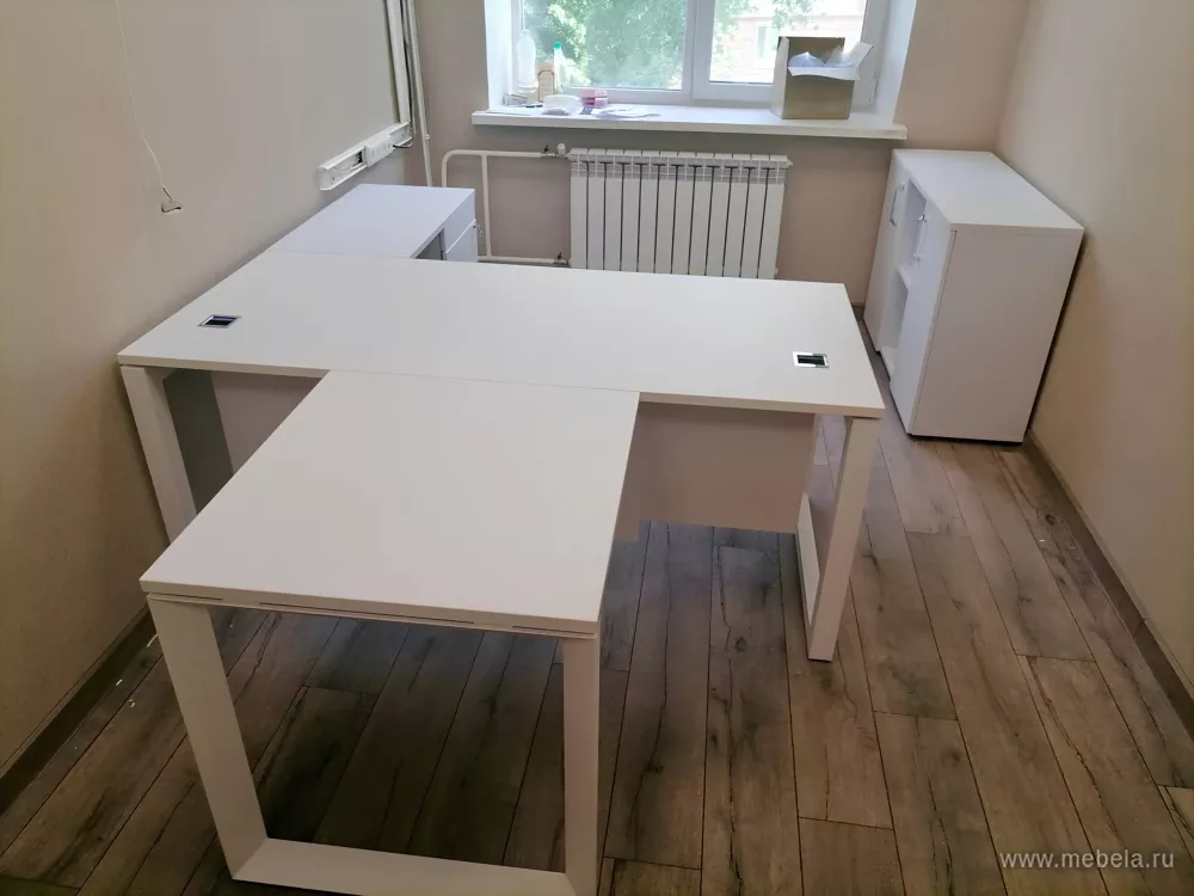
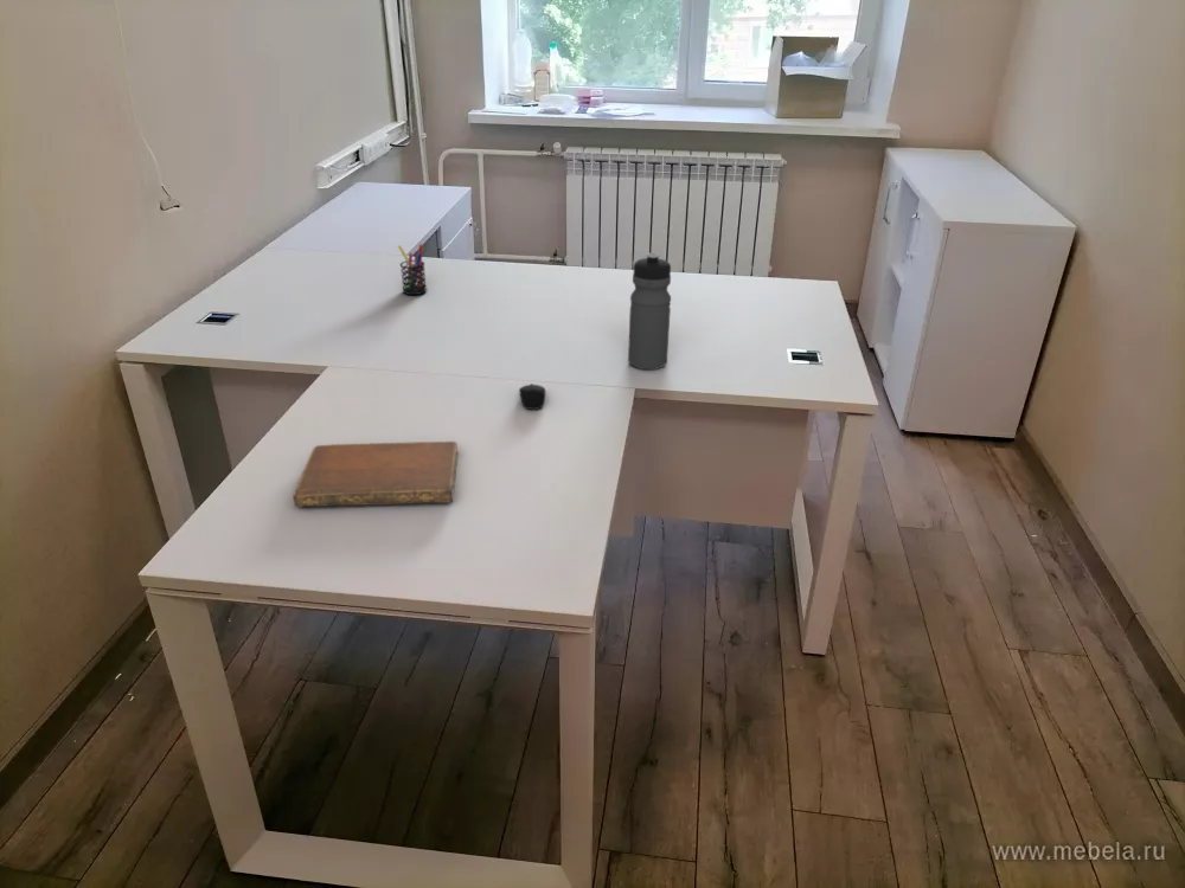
+ pen holder [397,243,428,296]
+ notebook [293,440,459,508]
+ water bottle [627,252,672,371]
+ computer mouse [518,382,546,411]
